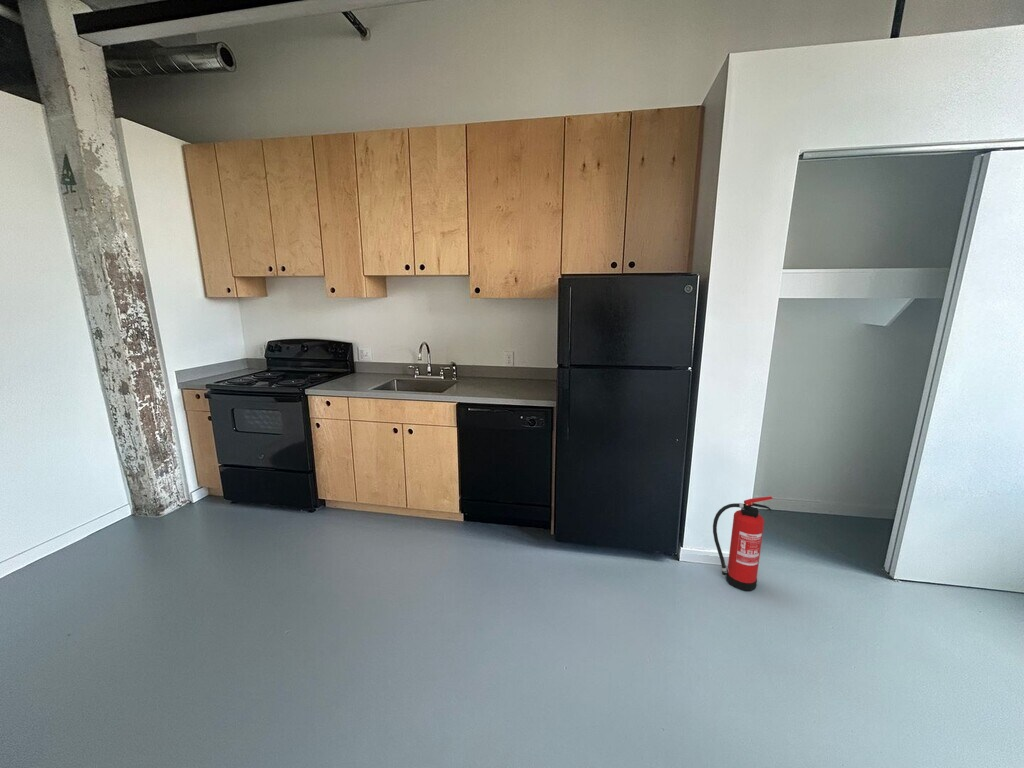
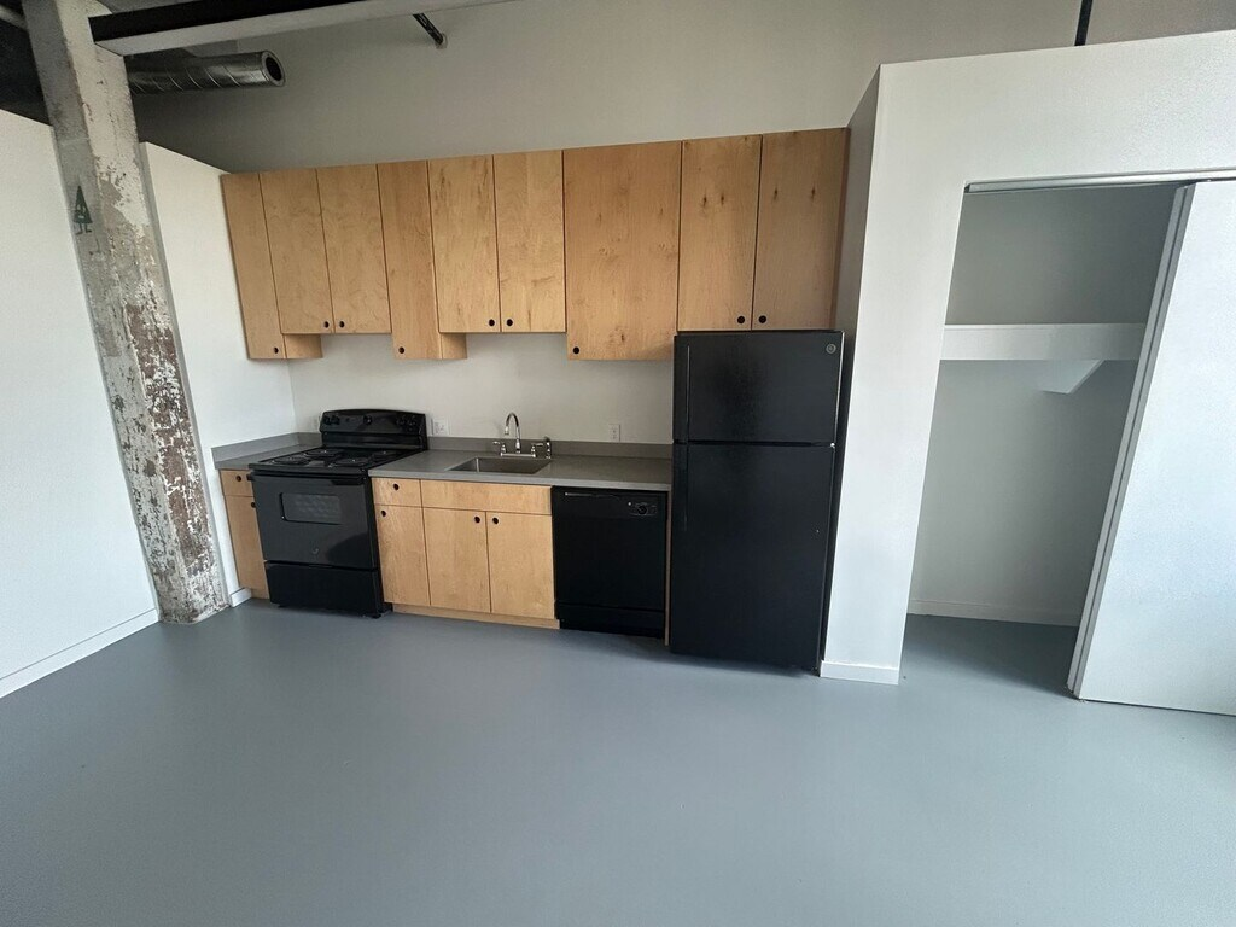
- fire extinguisher [712,495,774,592]
